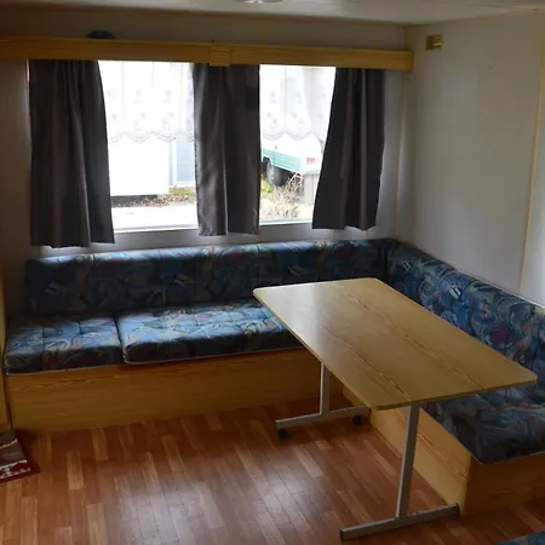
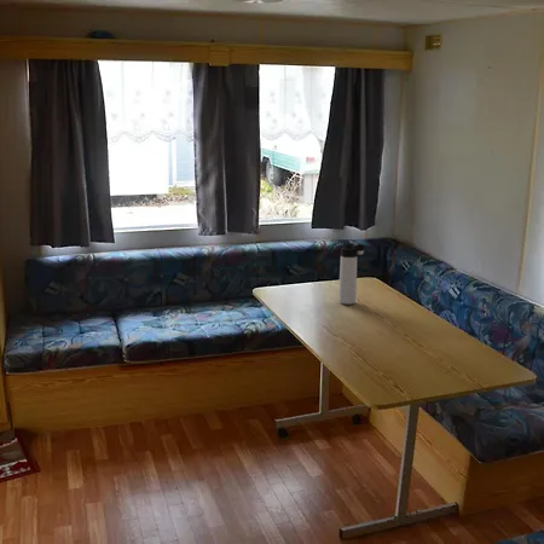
+ thermos bottle [337,243,368,306]
